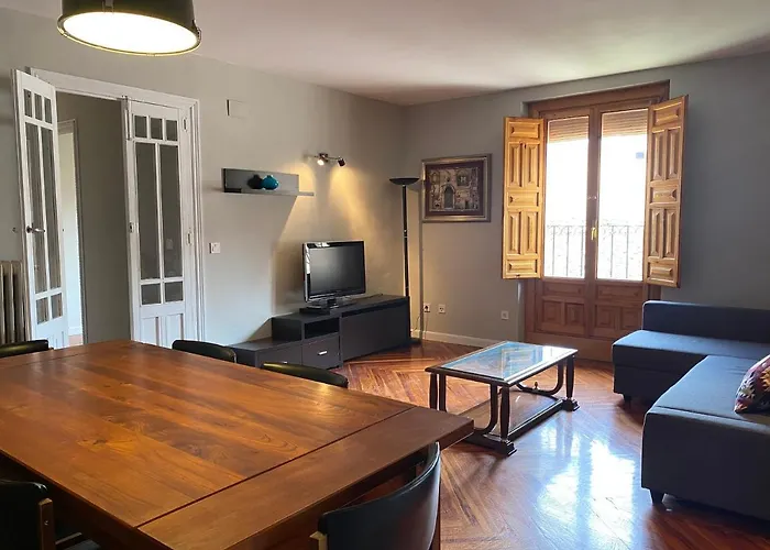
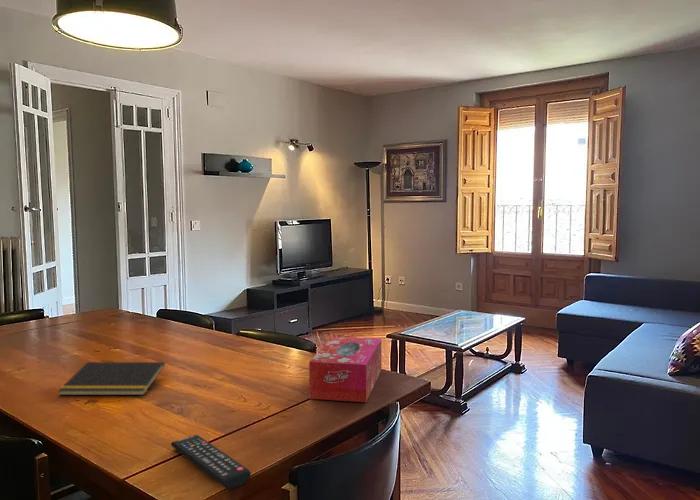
+ tissue box [308,336,382,403]
+ remote control [170,434,252,490]
+ notepad [57,361,166,396]
